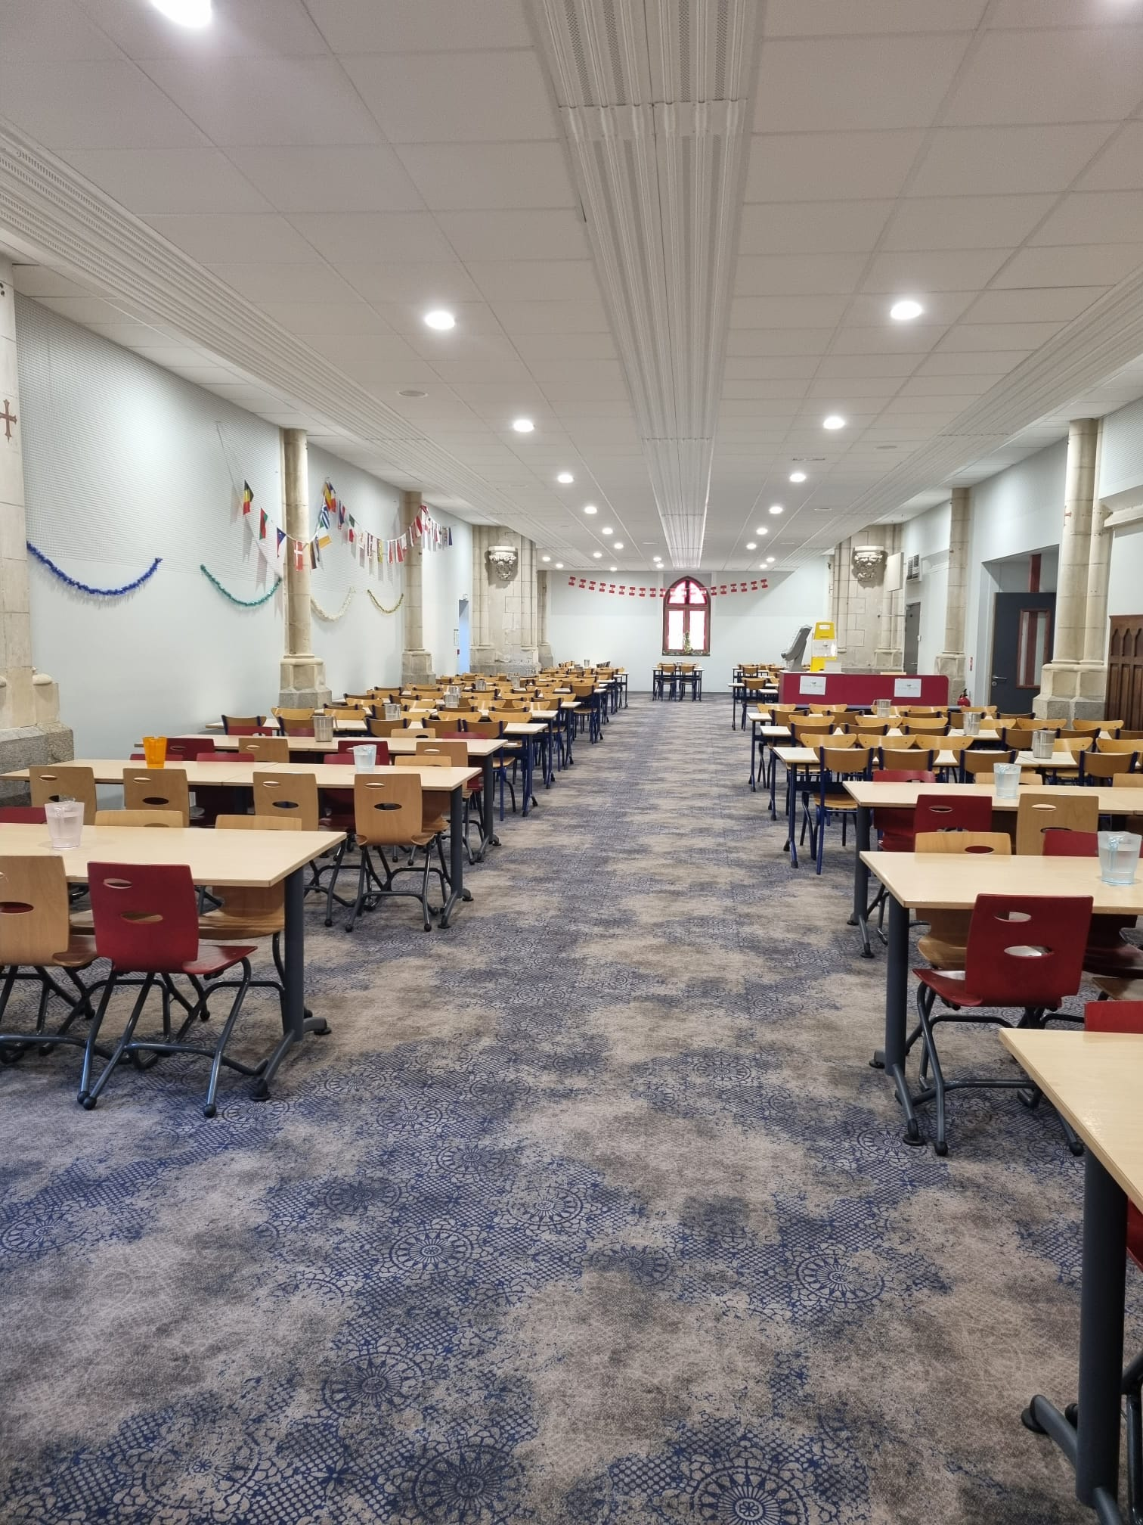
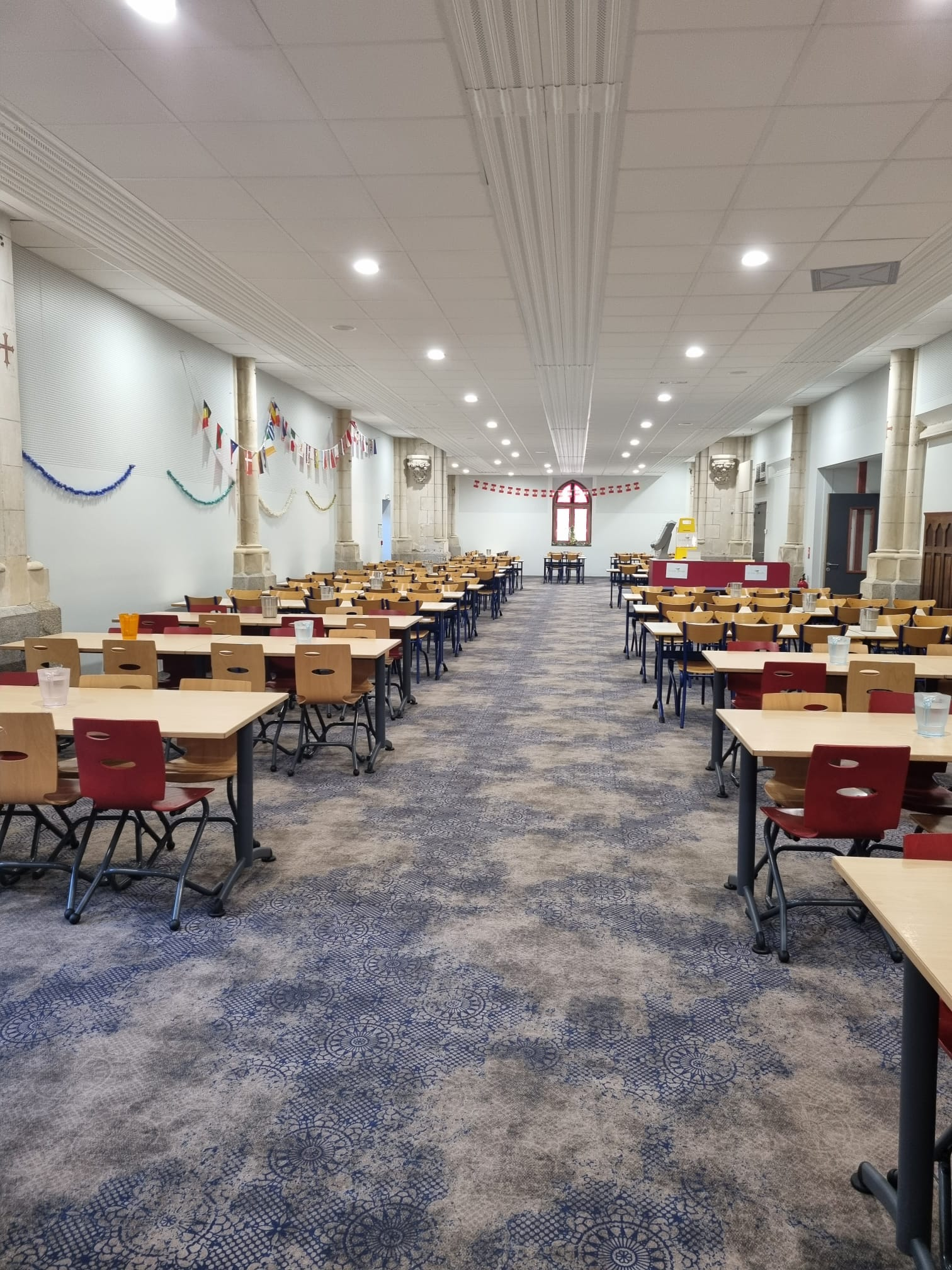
+ ceiling vent [810,260,902,292]
